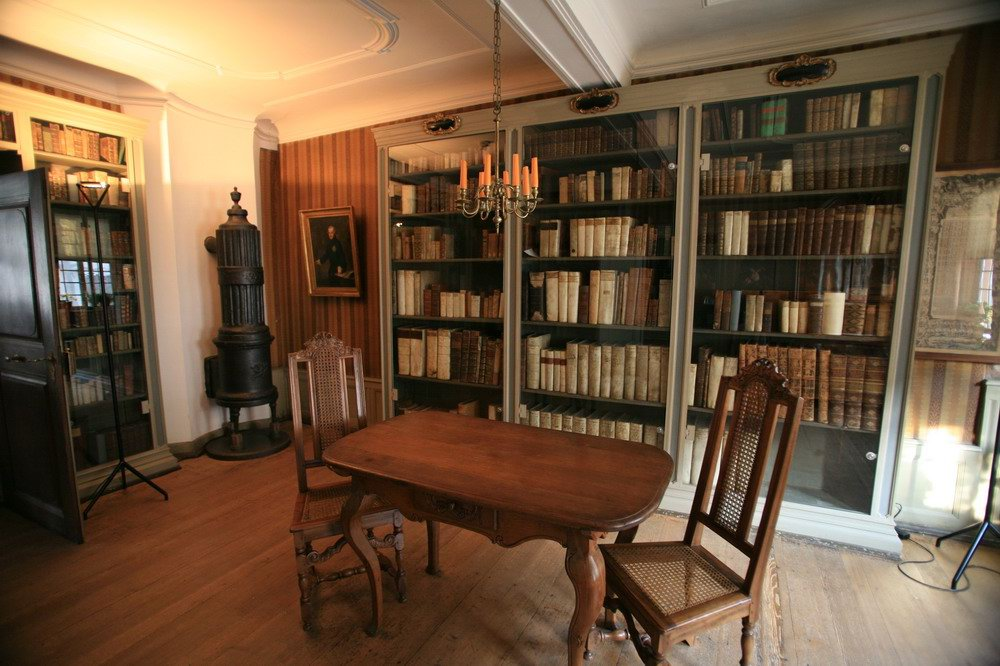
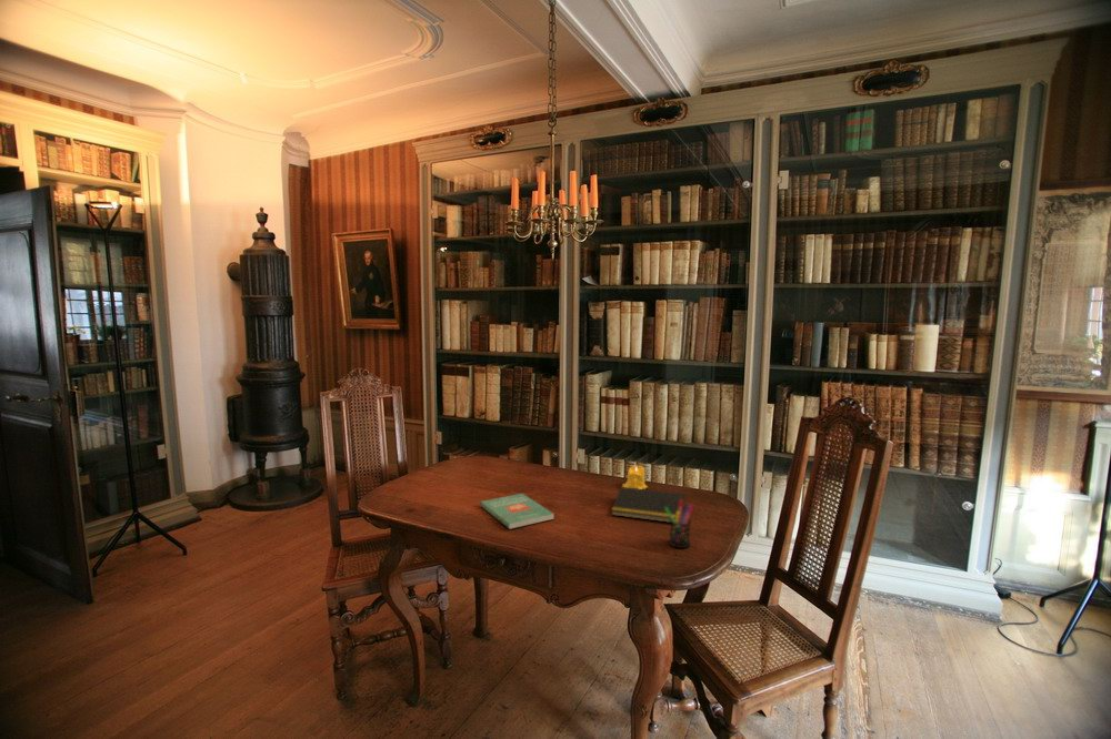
+ book [480,493,554,530]
+ candle [621,464,649,489]
+ pen holder [664,499,694,549]
+ notepad [610,486,688,524]
